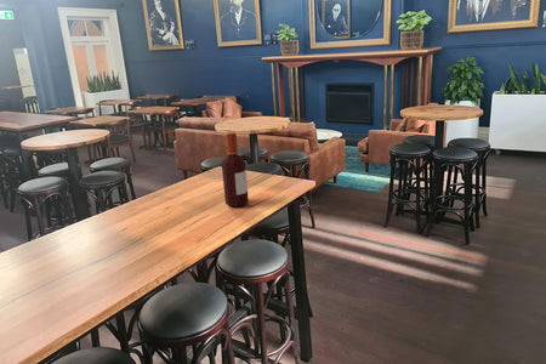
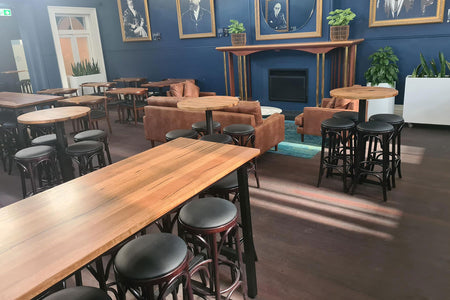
- bottle [221,131,250,207]
